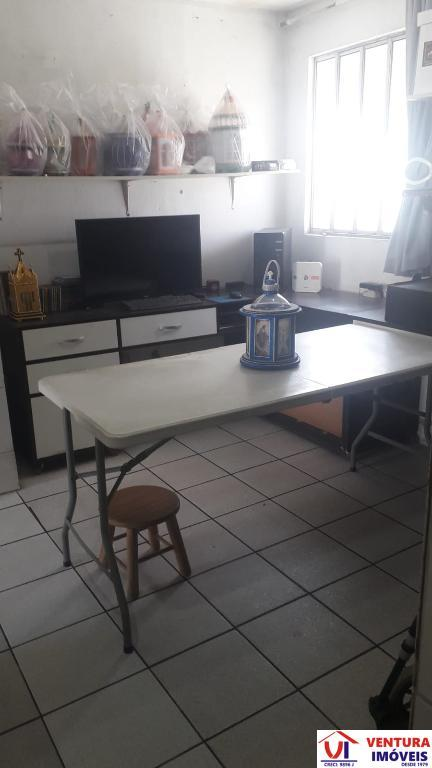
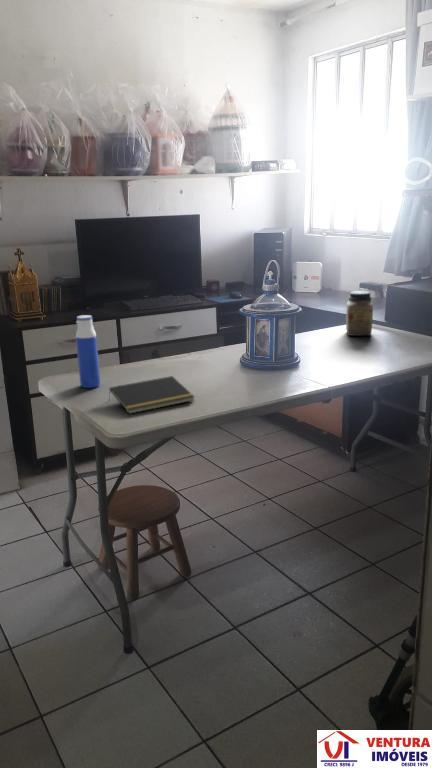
+ notepad [108,375,196,415]
+ jar [345,290,374,337]
+ water bottle [75,314,101,389]
